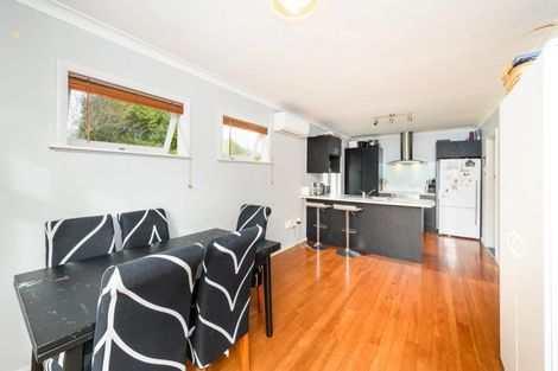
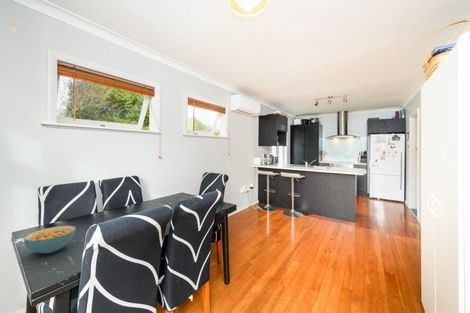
+ cereal bowl [23,225,77,255]
